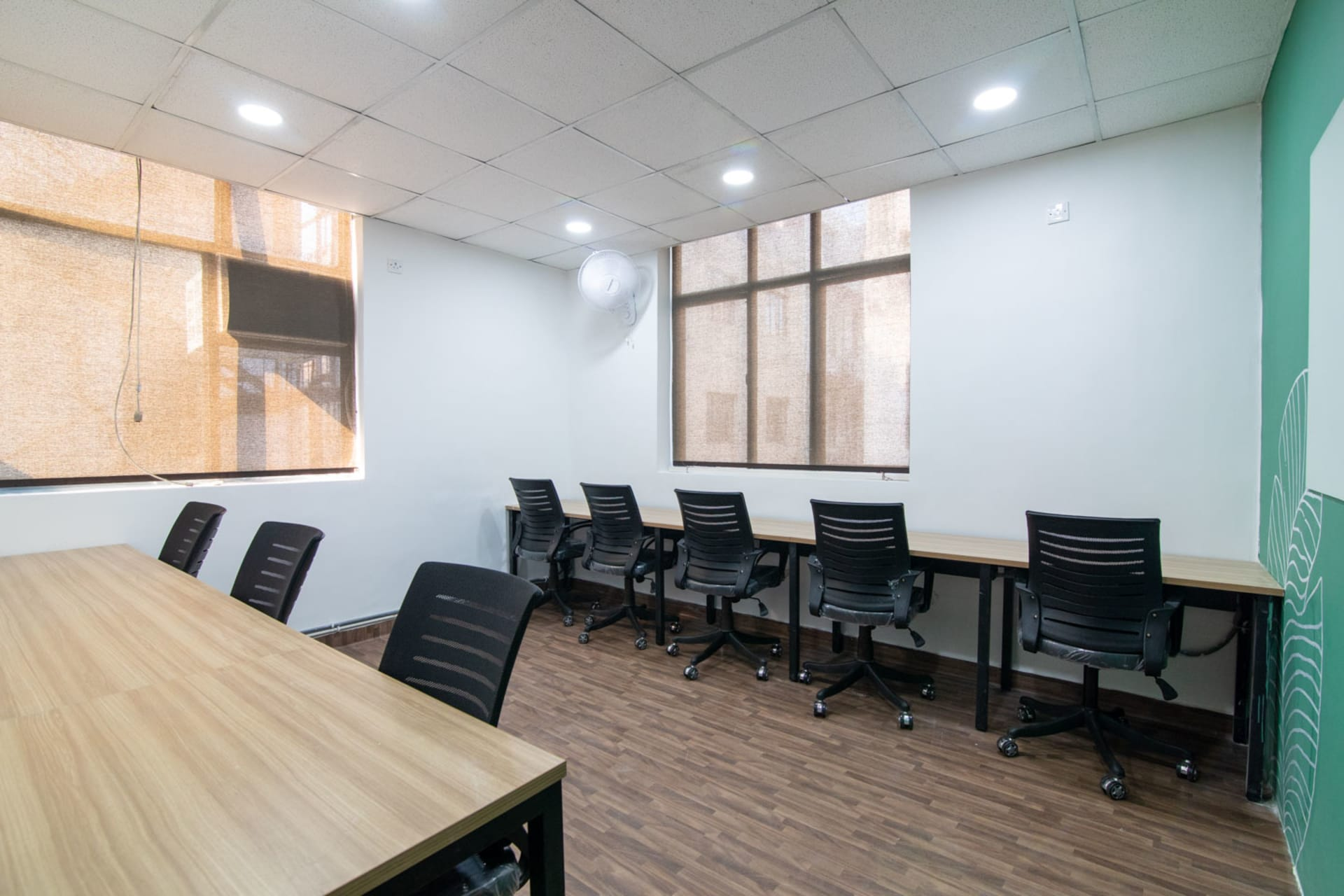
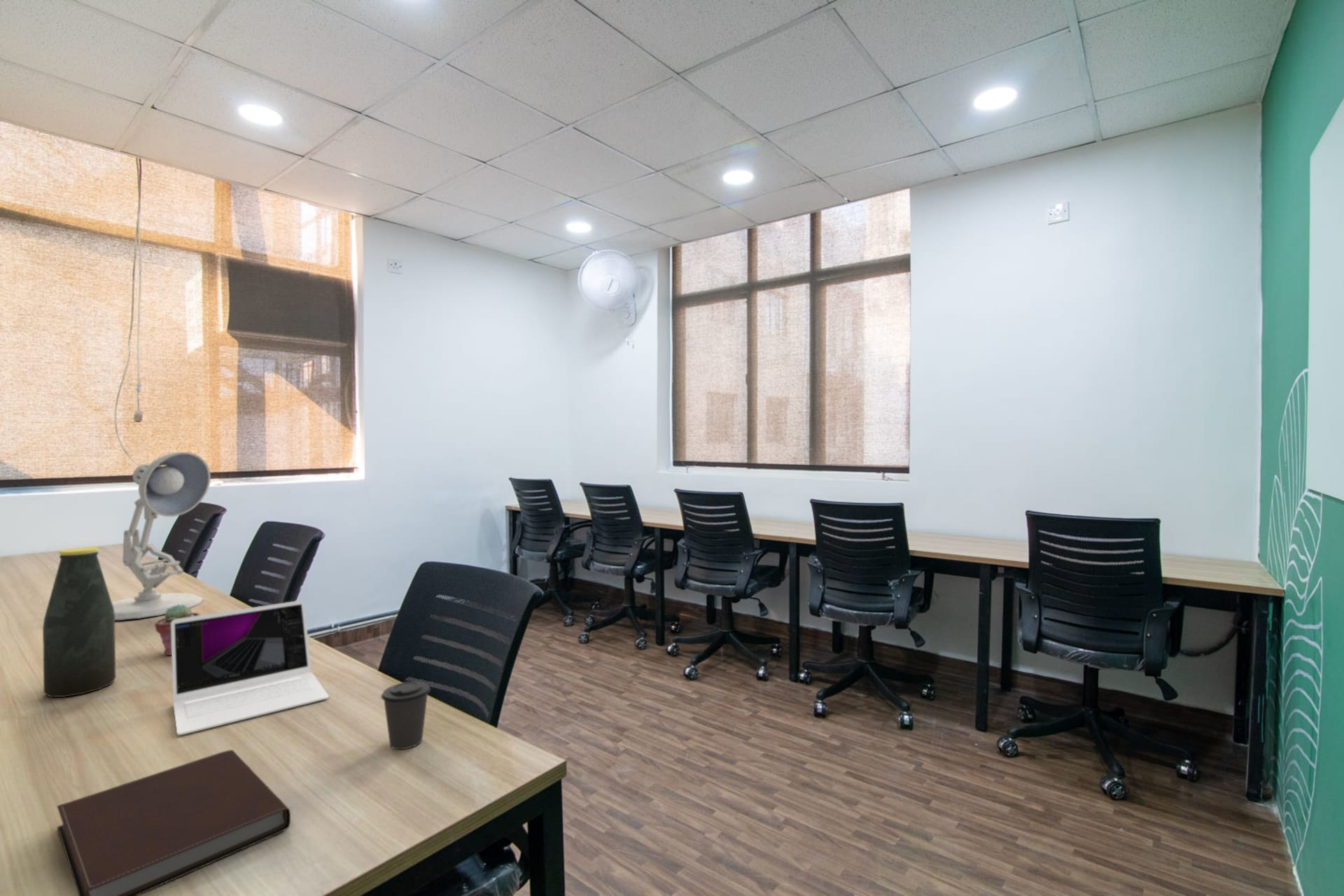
+ coffee cup [380,680,431,750]
+ notebook [57,749,291,896]
+ desk lamp [111,451,211,621]
+ potted succulent [154,604,201,656]
+ laptop [171,599,330,736]
+ bottle [42,546,116,698]
